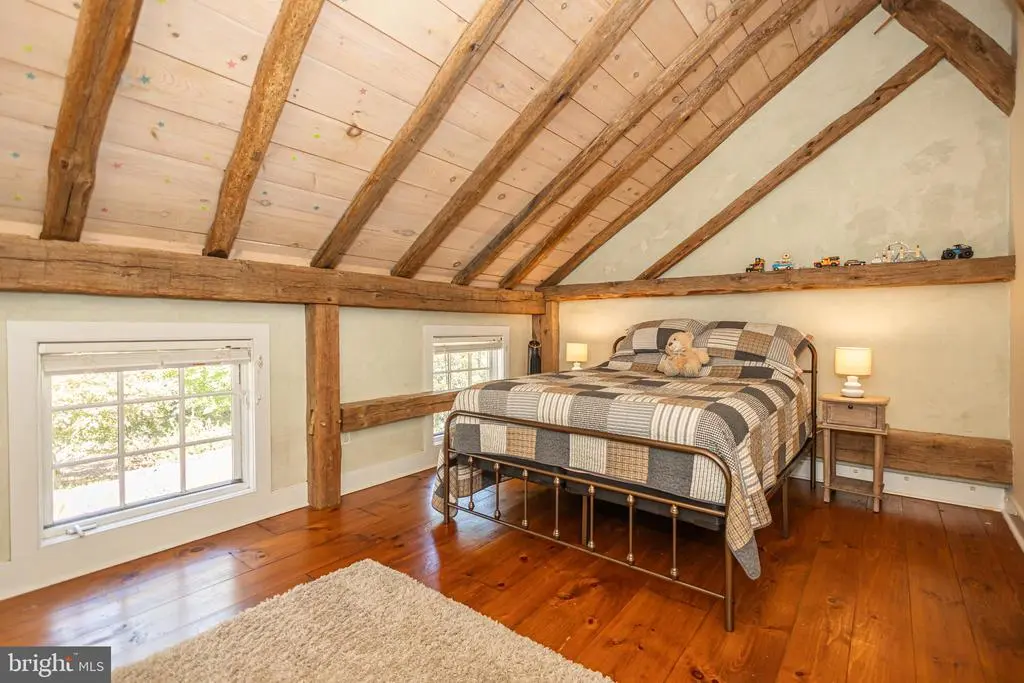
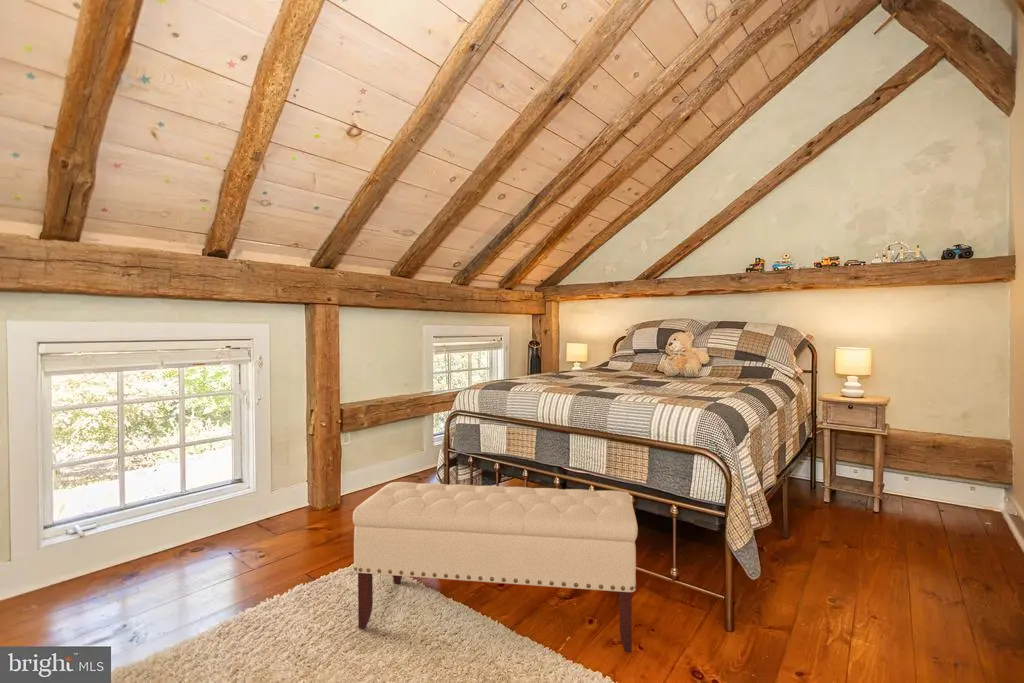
+ bench [352,481,639,654]
